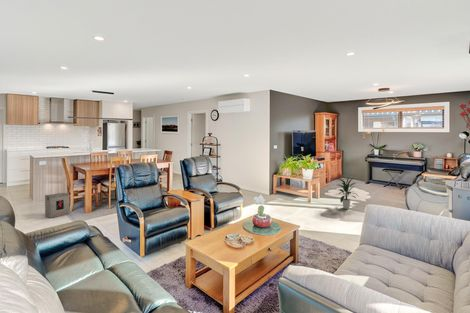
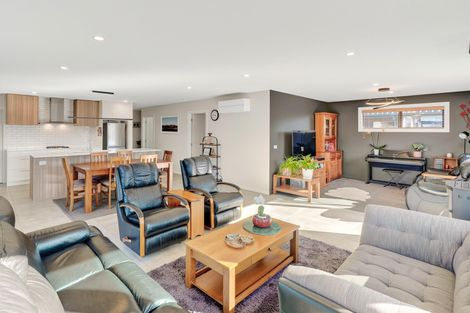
- indoor plant [335,177,360,210]
- box [44,192,70,219]
